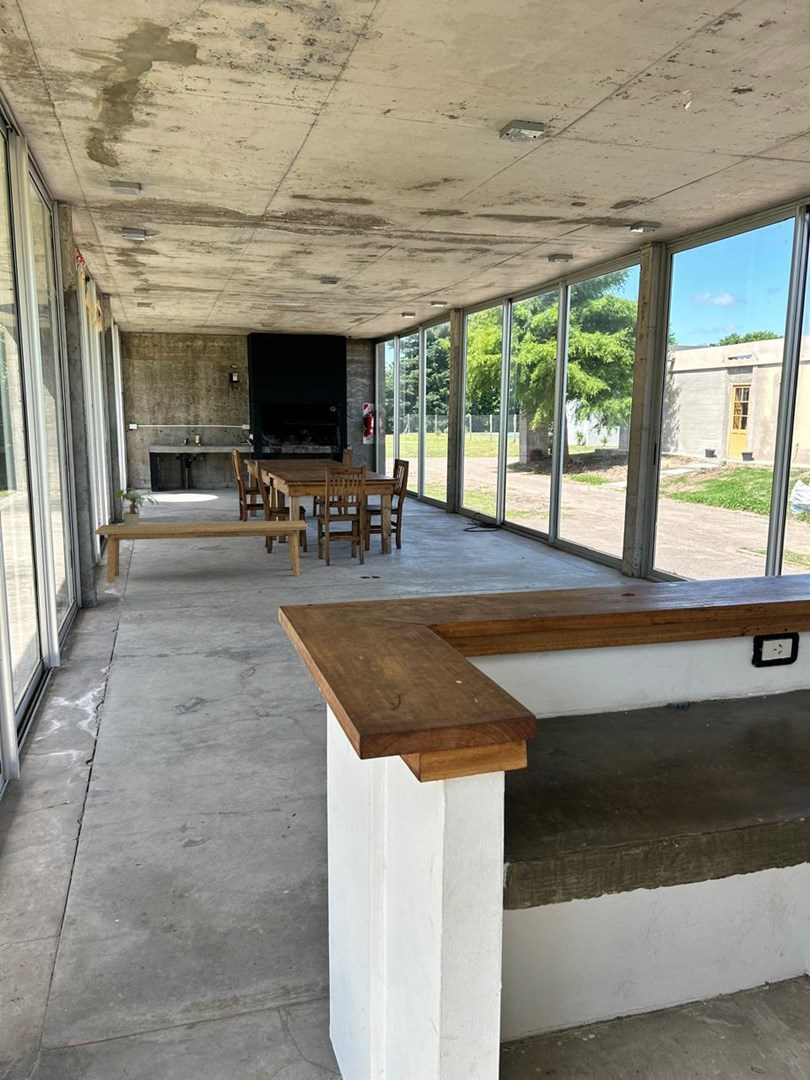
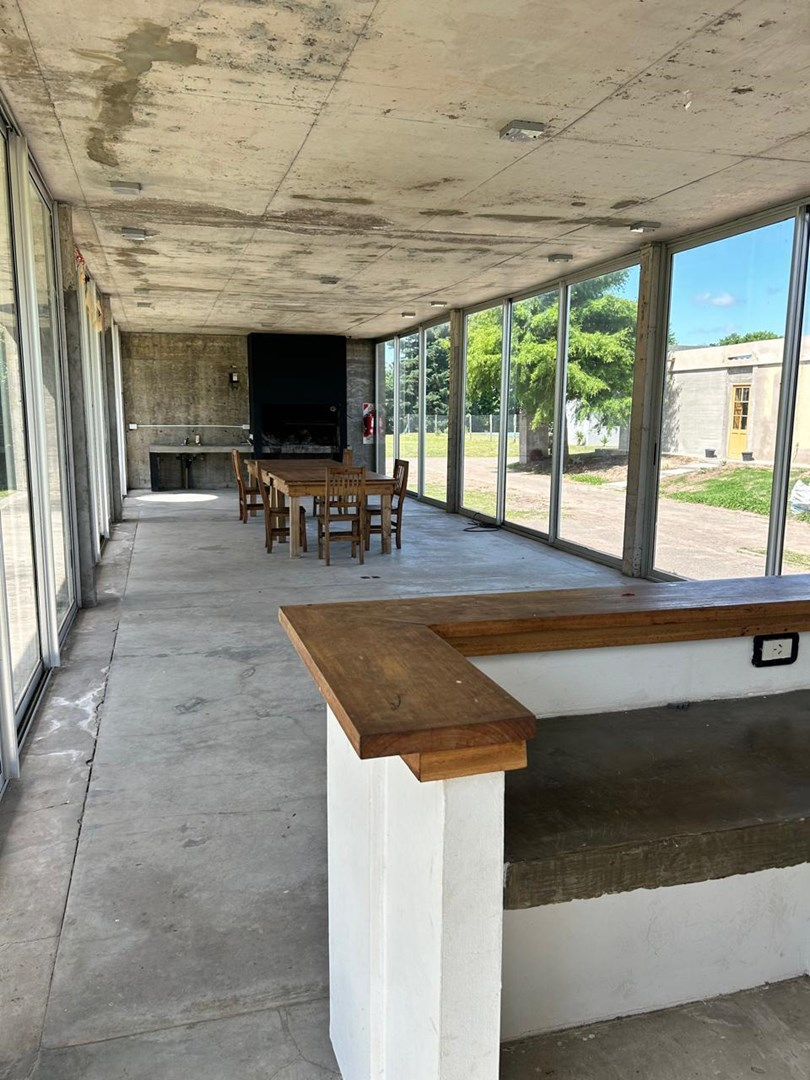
- bench [94,519,308,584]
- potted plant [114,486,159,527]
